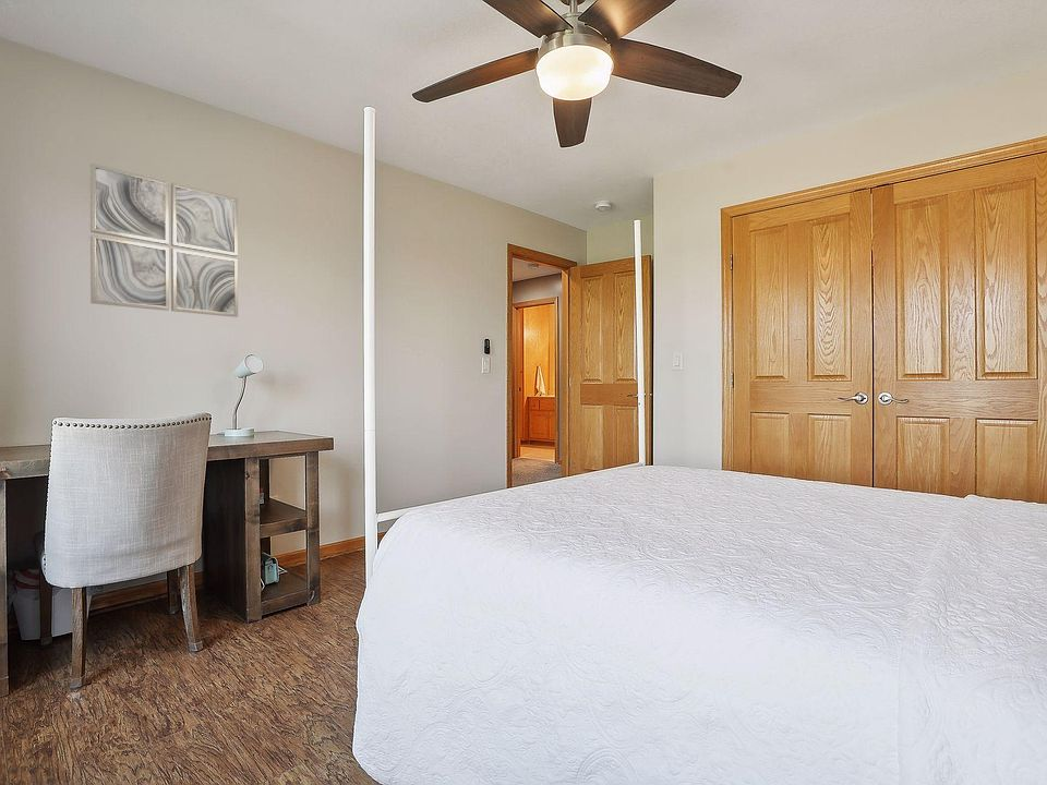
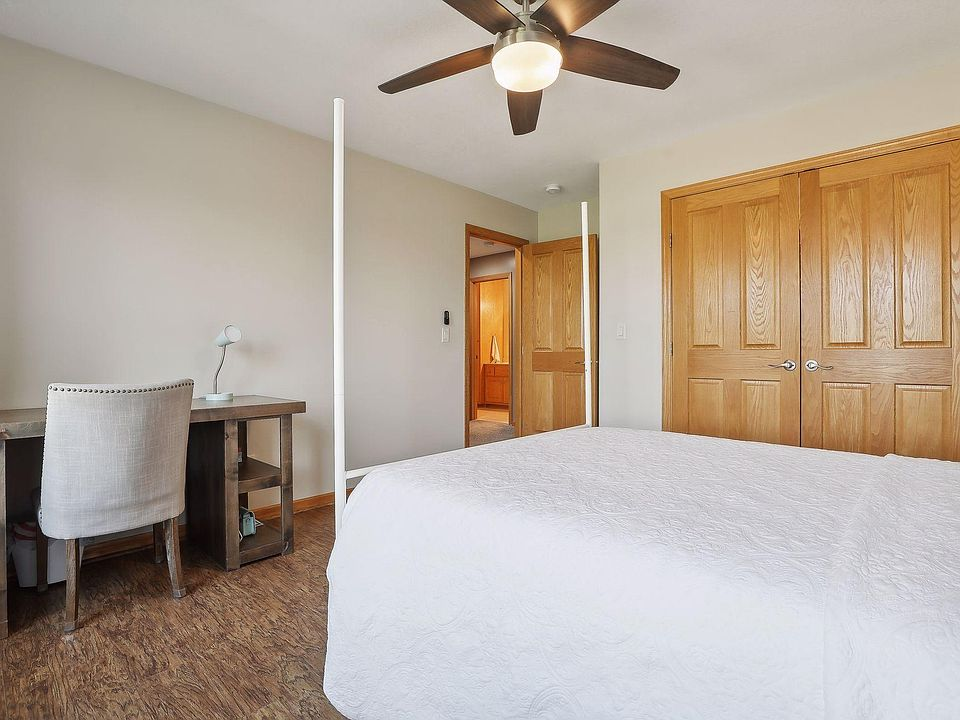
- wall art [89,162,239,318]
